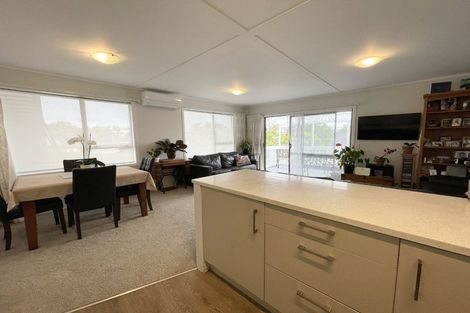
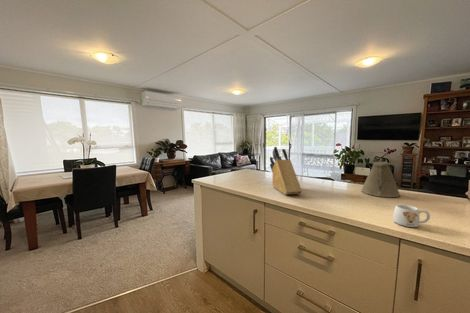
+ knife block [269,146,303,196]
+ mug [392,203,431,228]
+ kettle [360,151,401,198]
